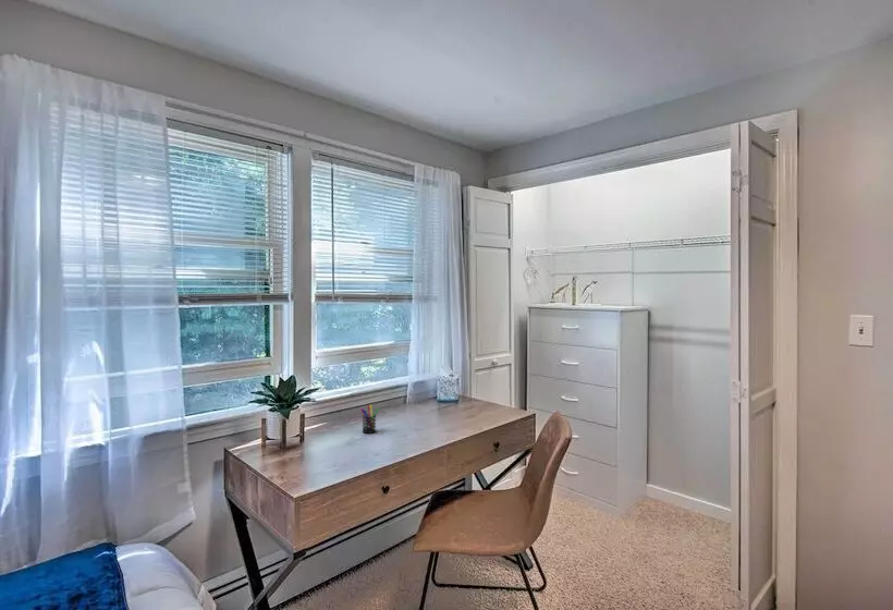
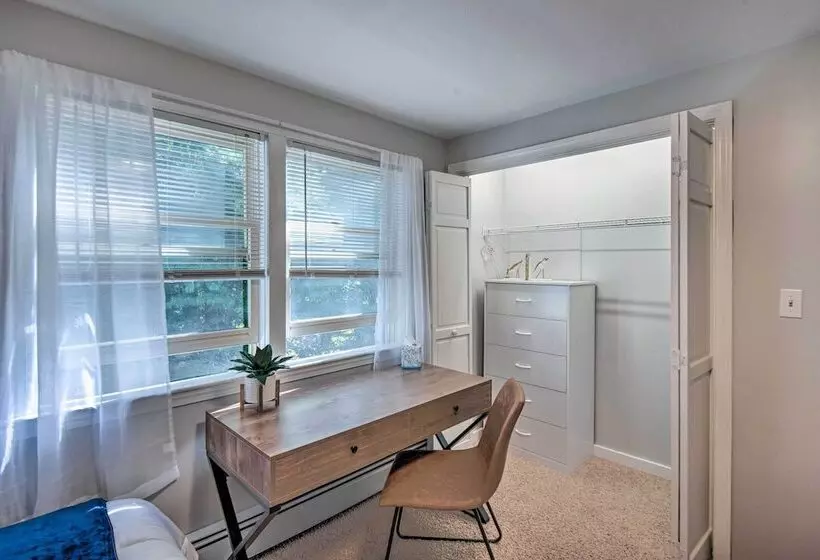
- pen holder [359,403,380,435]
